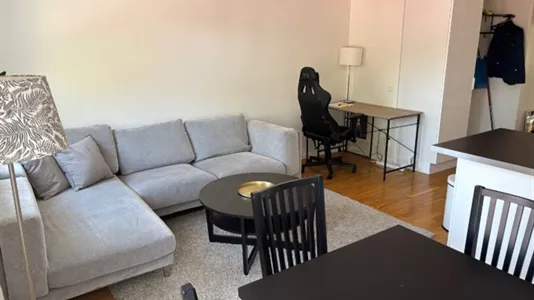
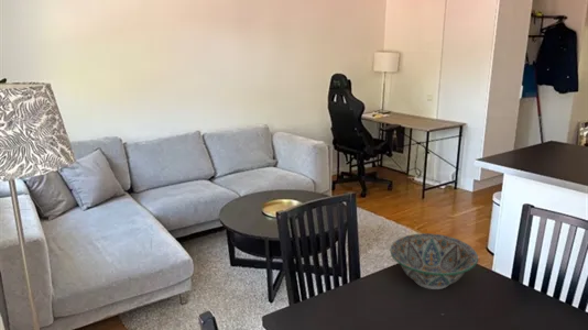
+ decorative bowl [390,232,479,290]
